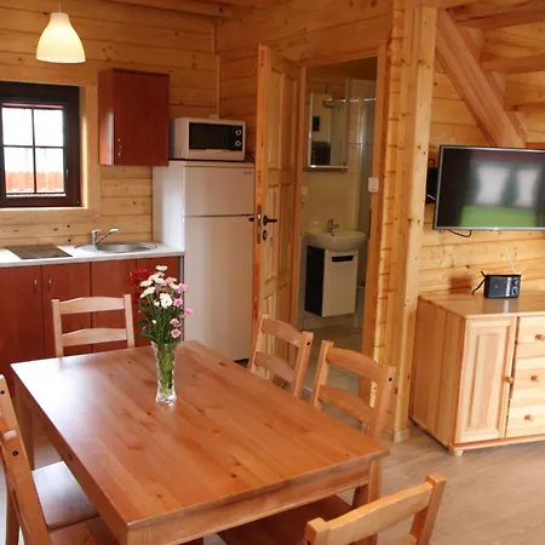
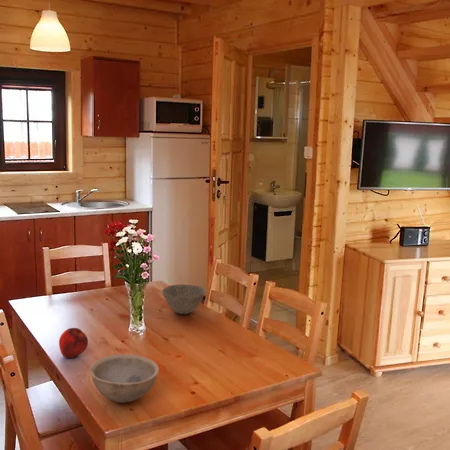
+ apple [58,327,89,359]
+ bowl [89,353,160,404]
+ bowl [161,284,207,315]
